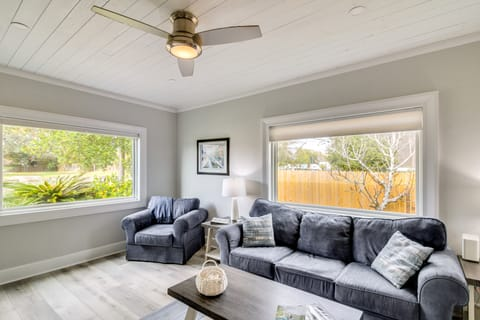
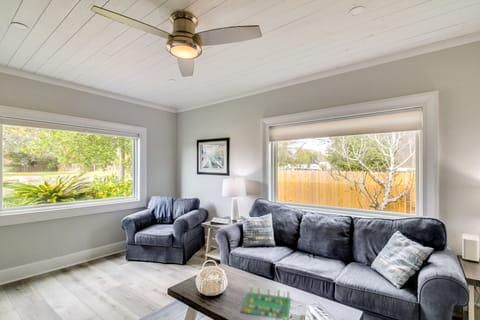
+ board game [239,285,291,320]
